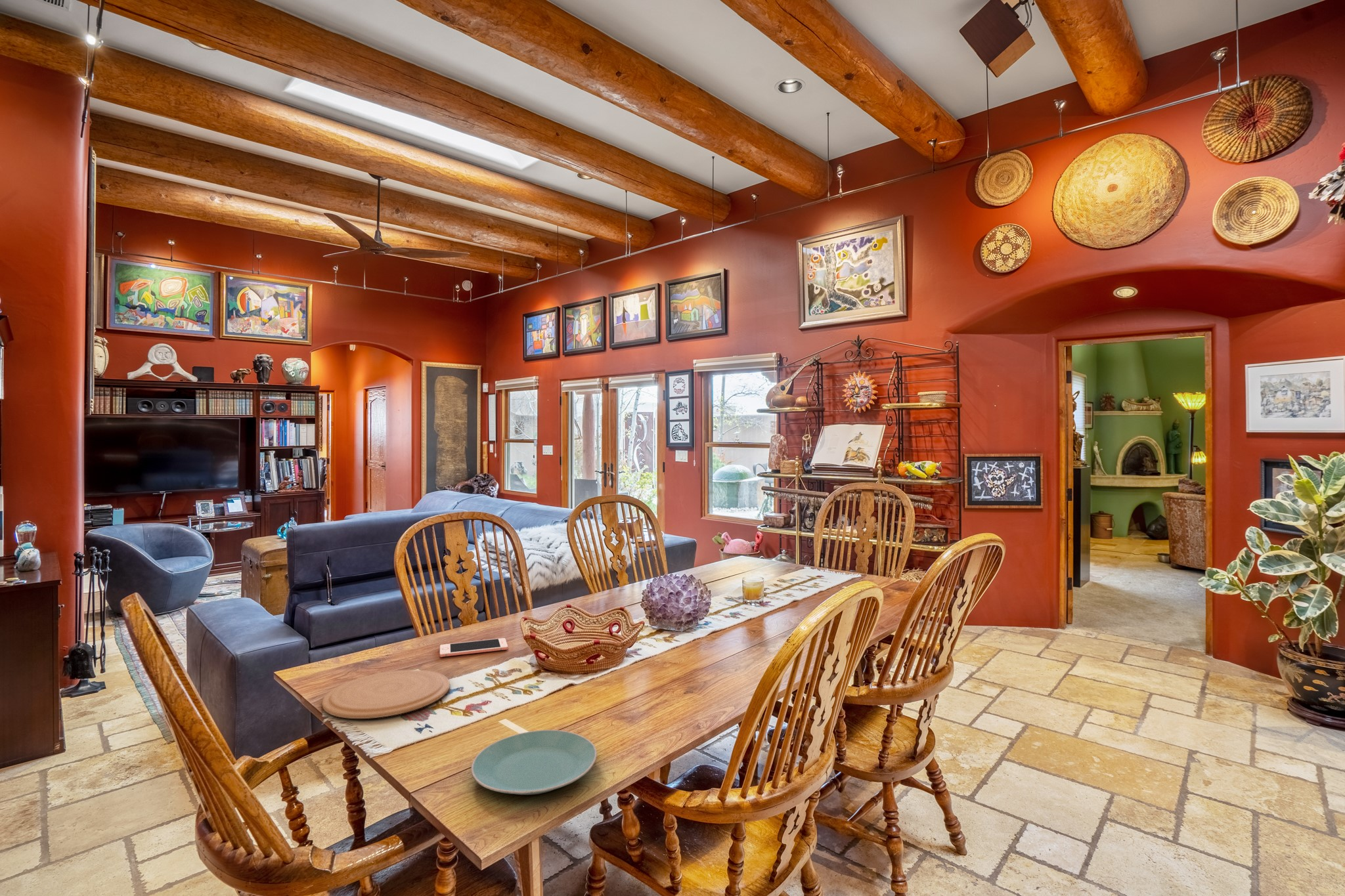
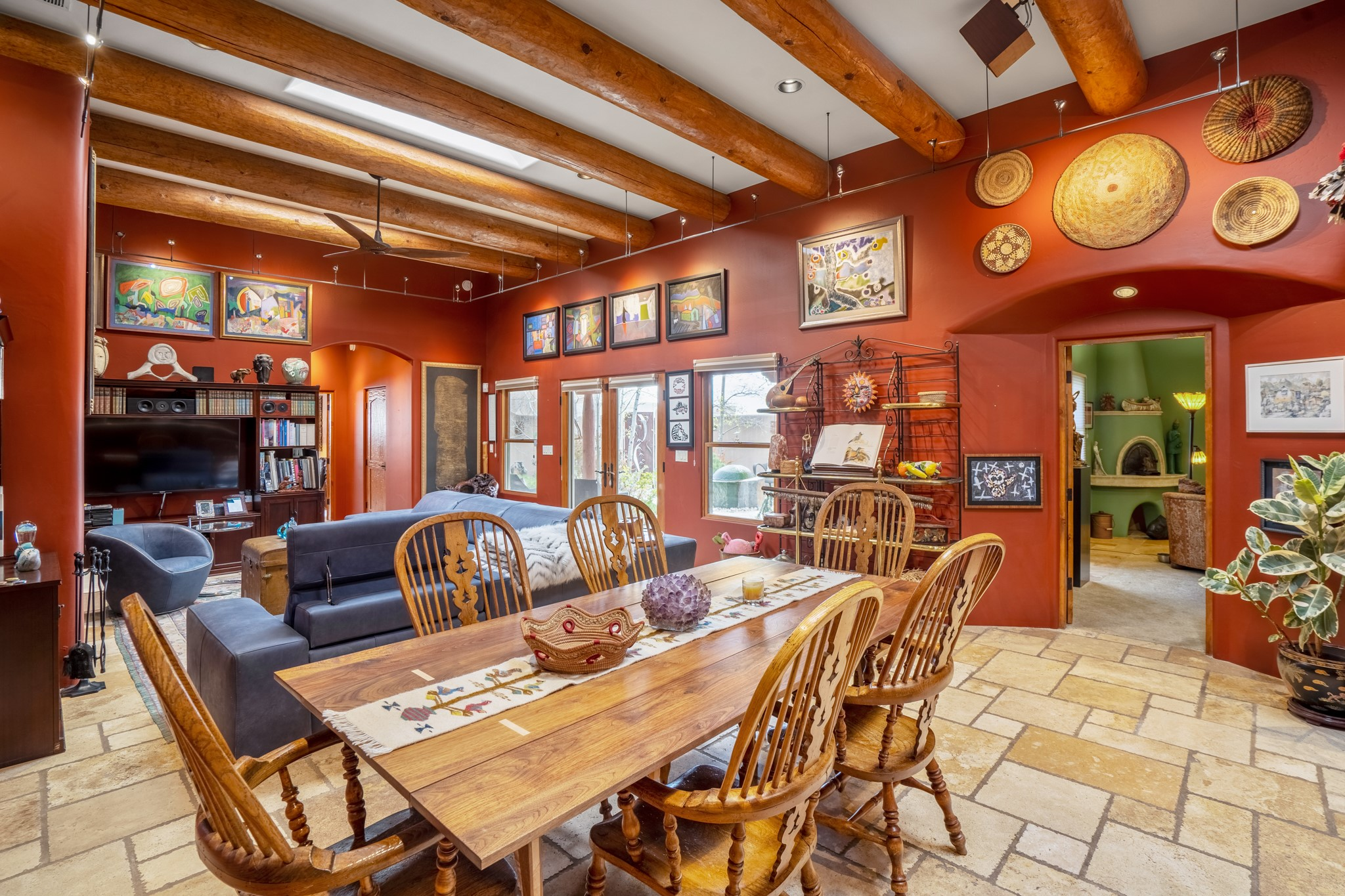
- plate [321,670,451,719]
- plate [471,729,598,796]
- cell phone [439,637,508,658]
